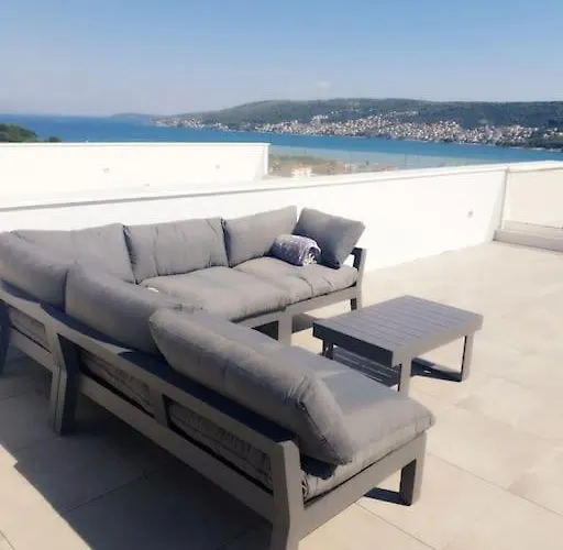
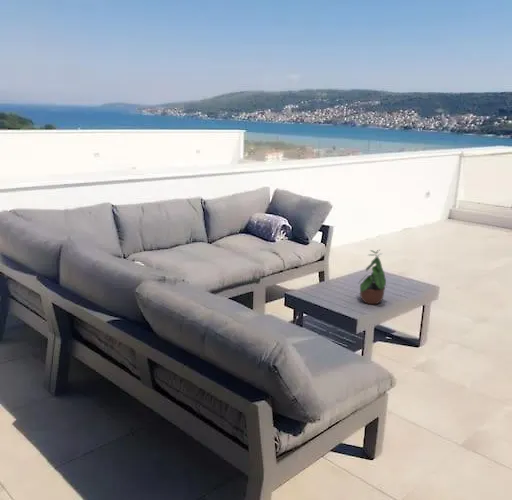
+ potted plant [357,249,388,305]
